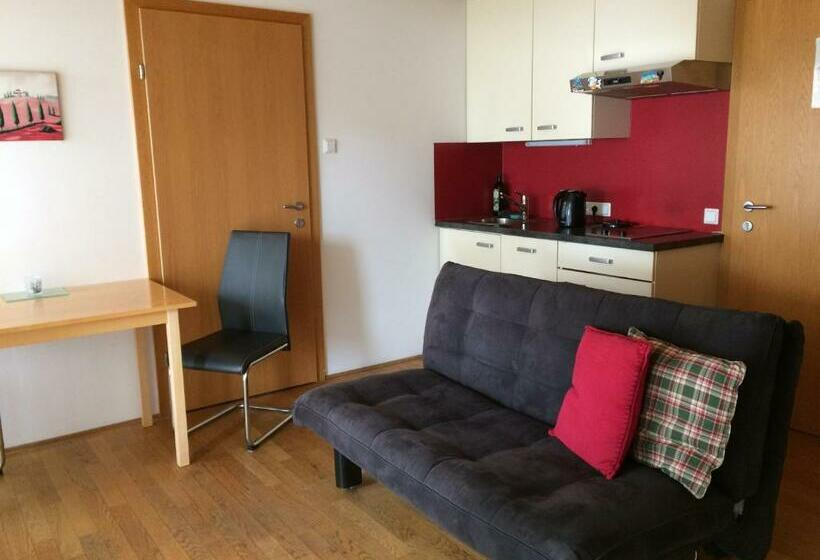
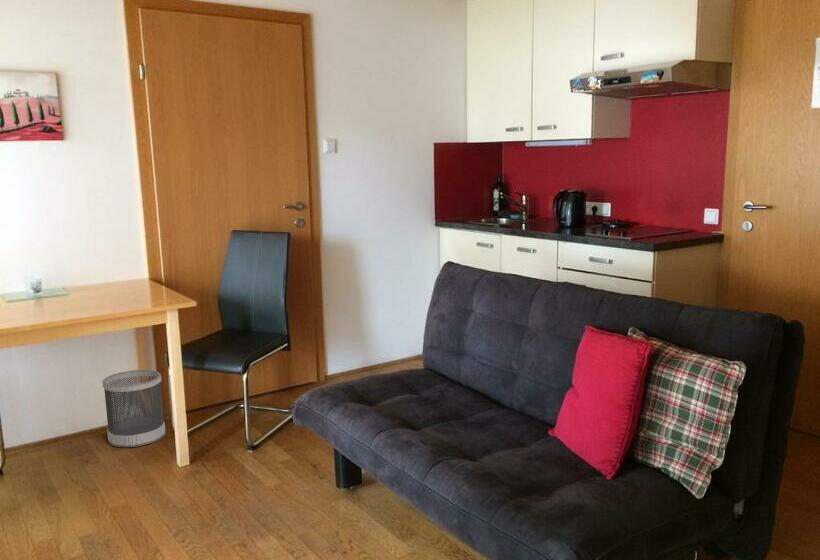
+ wastebasket [102,369,167,448]
